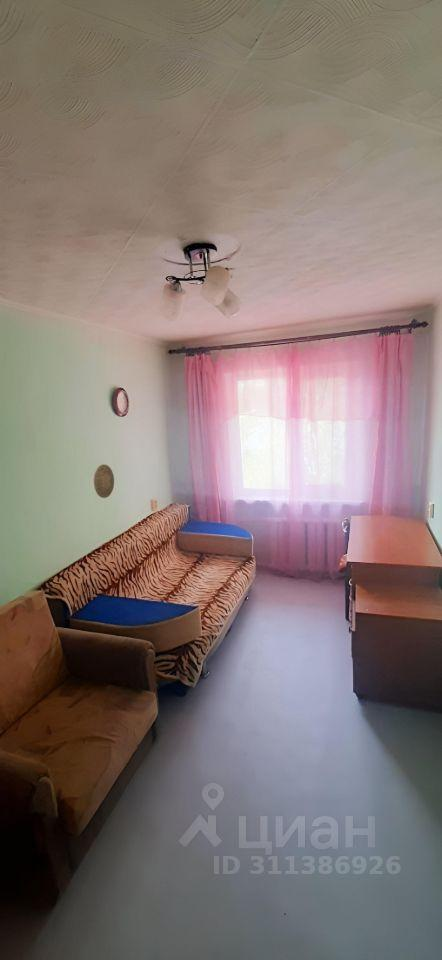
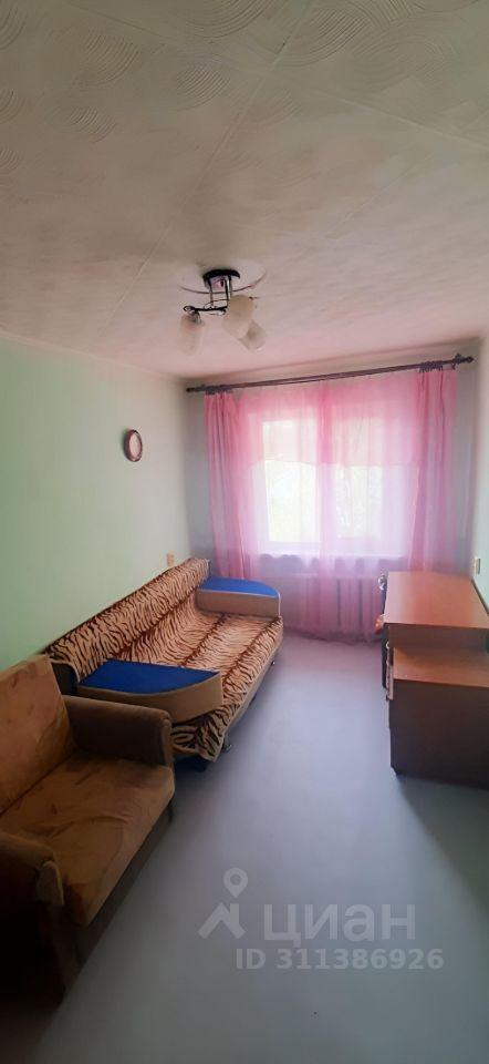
- decorative plate [93,464,115,499]
